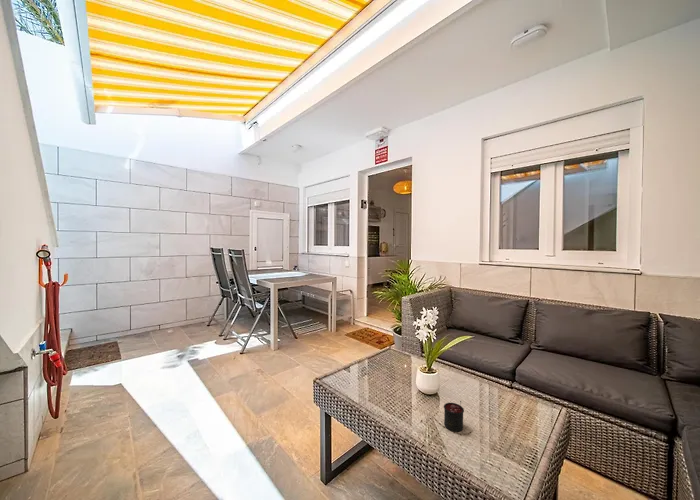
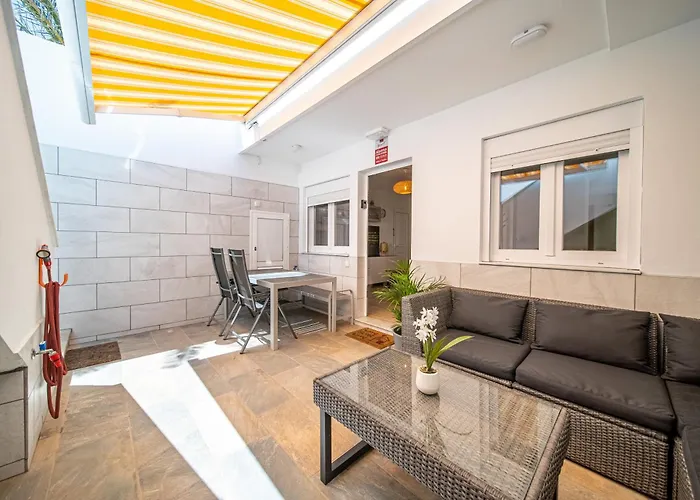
- candle [443,400,465,433]
